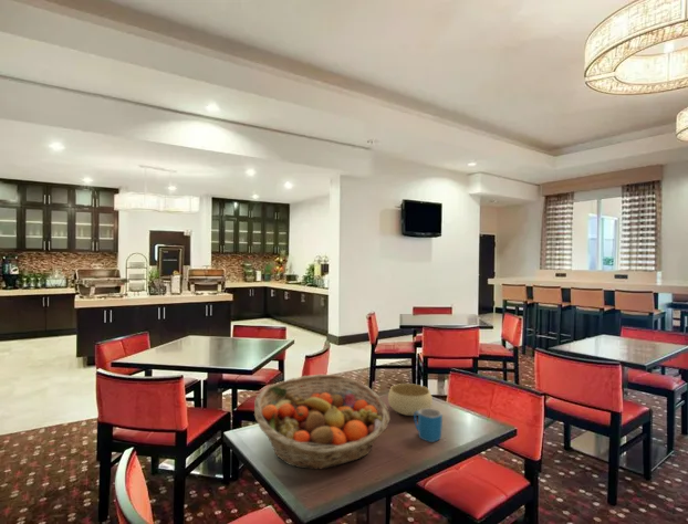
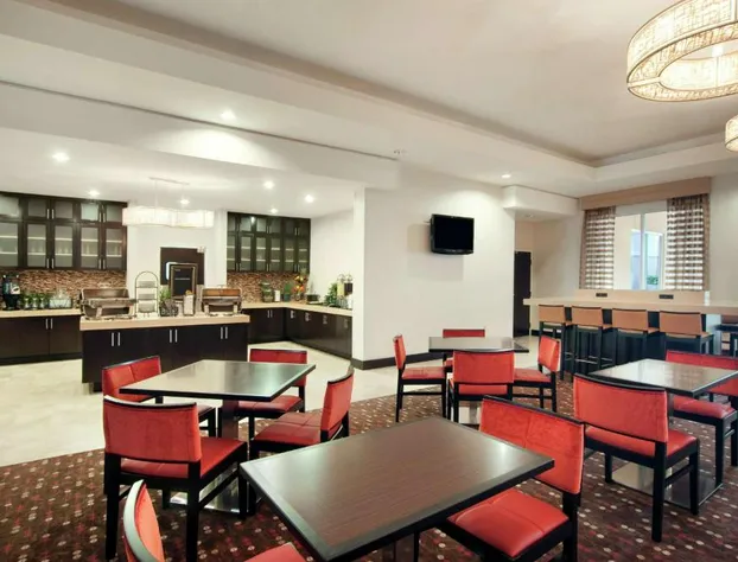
- fruit basket [253,374,390,471]
- mug [413,408,444,443]
- bowl [387,382,434,417]
